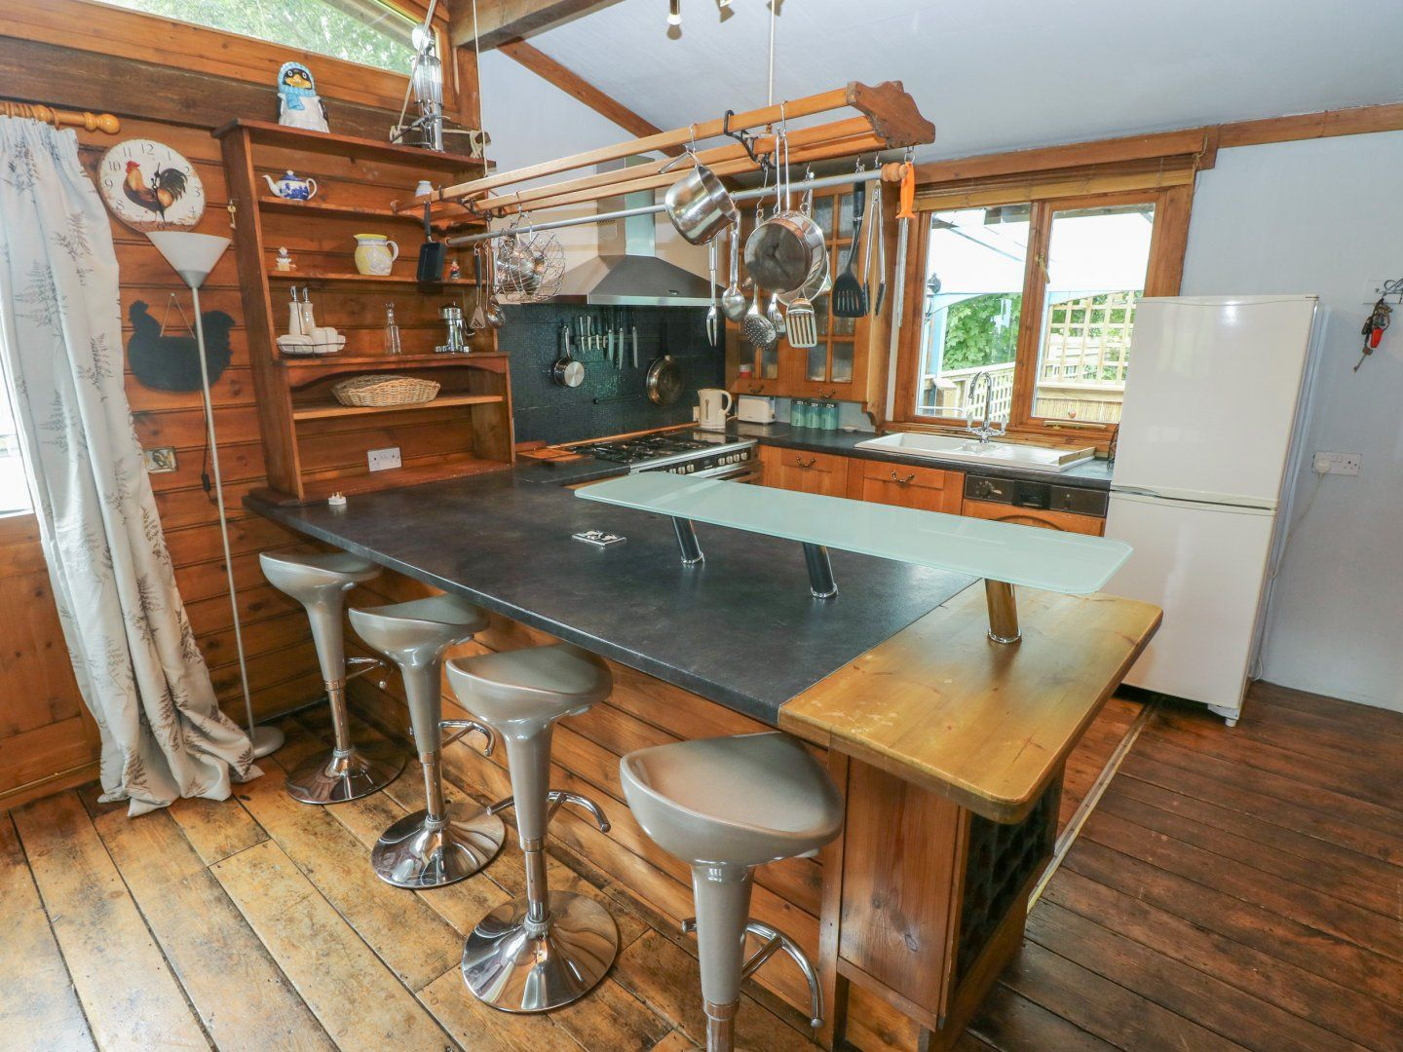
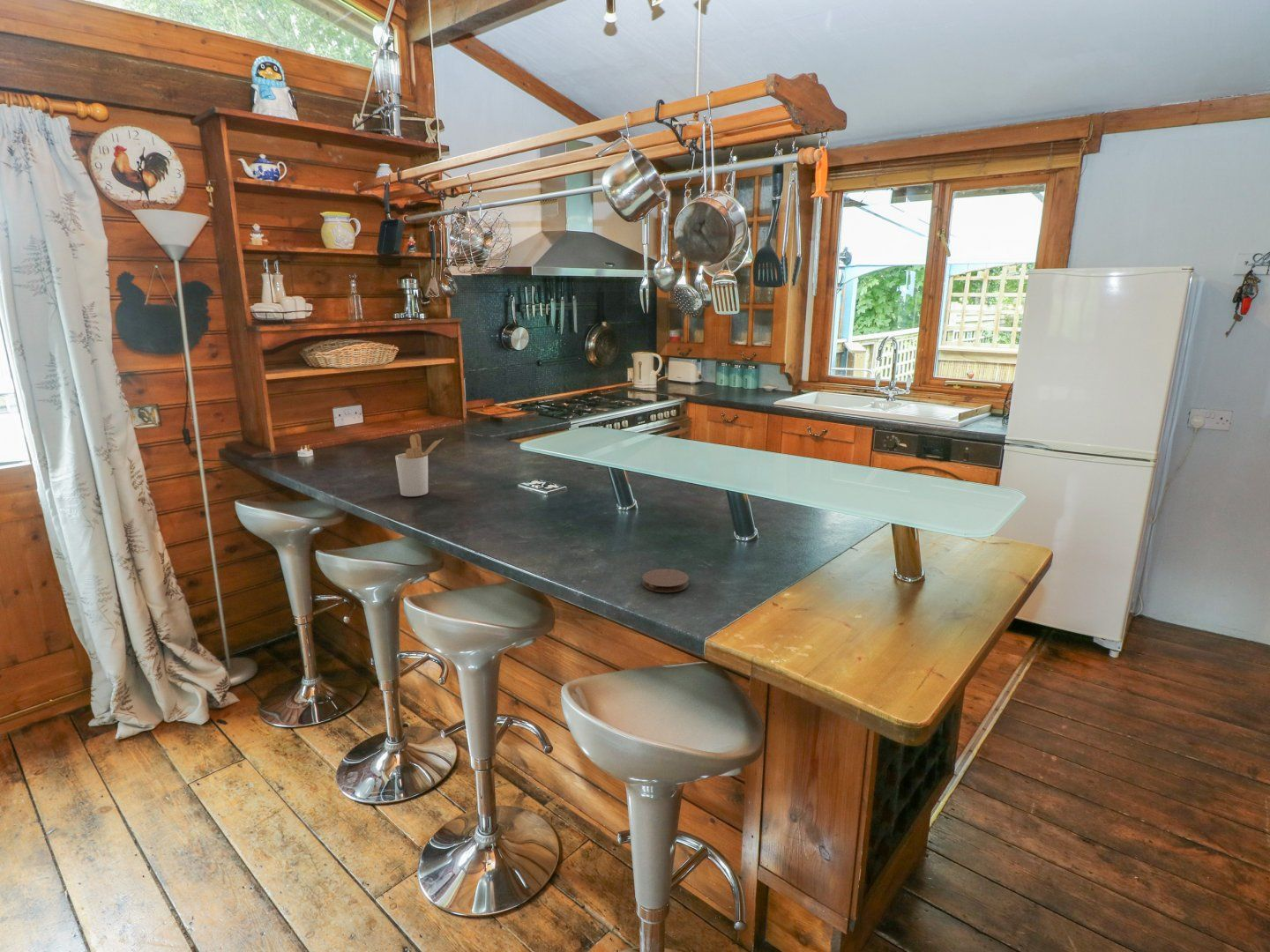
+ coaster [641,568,690,593]
+ utensil holder [394,433,444,497]
